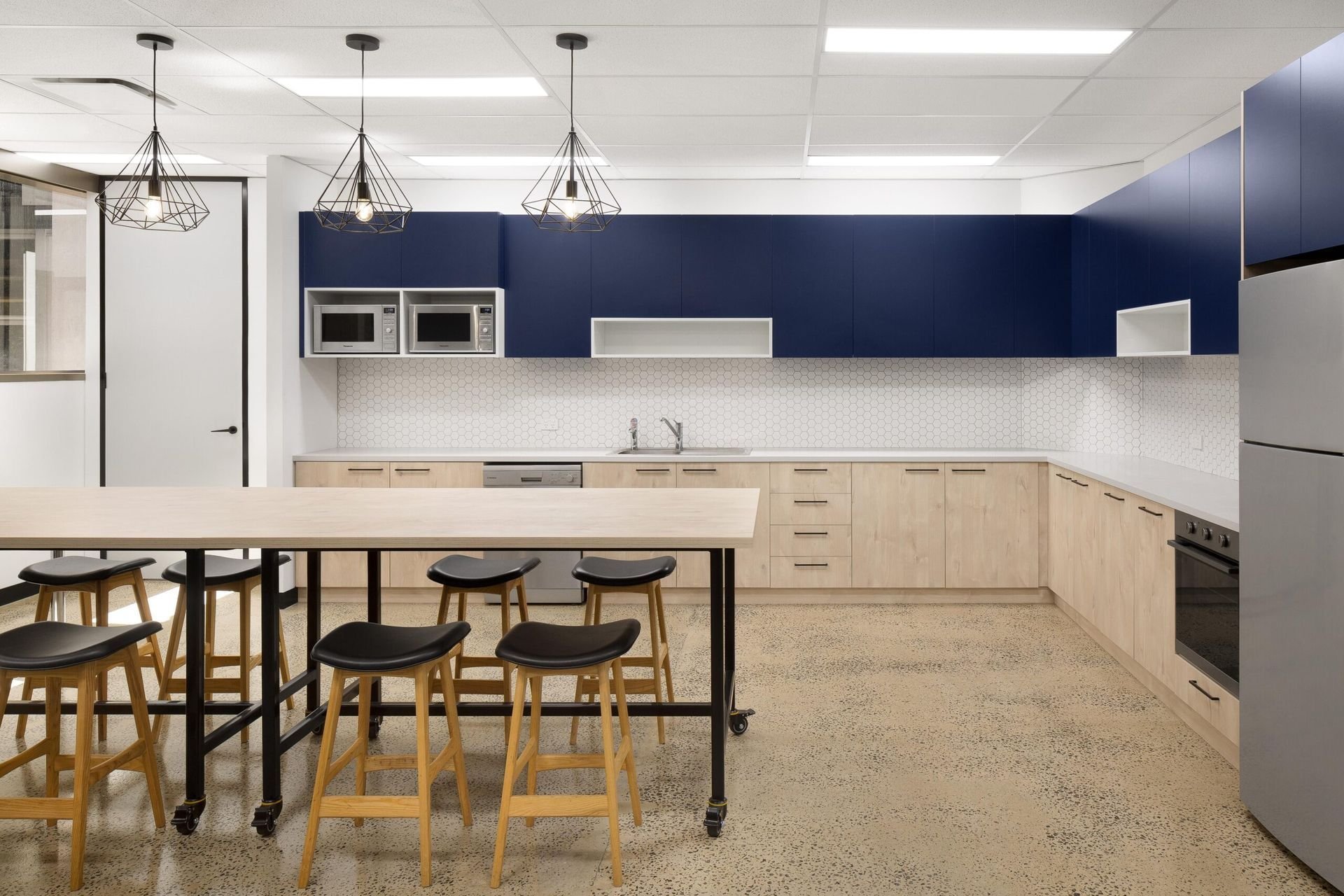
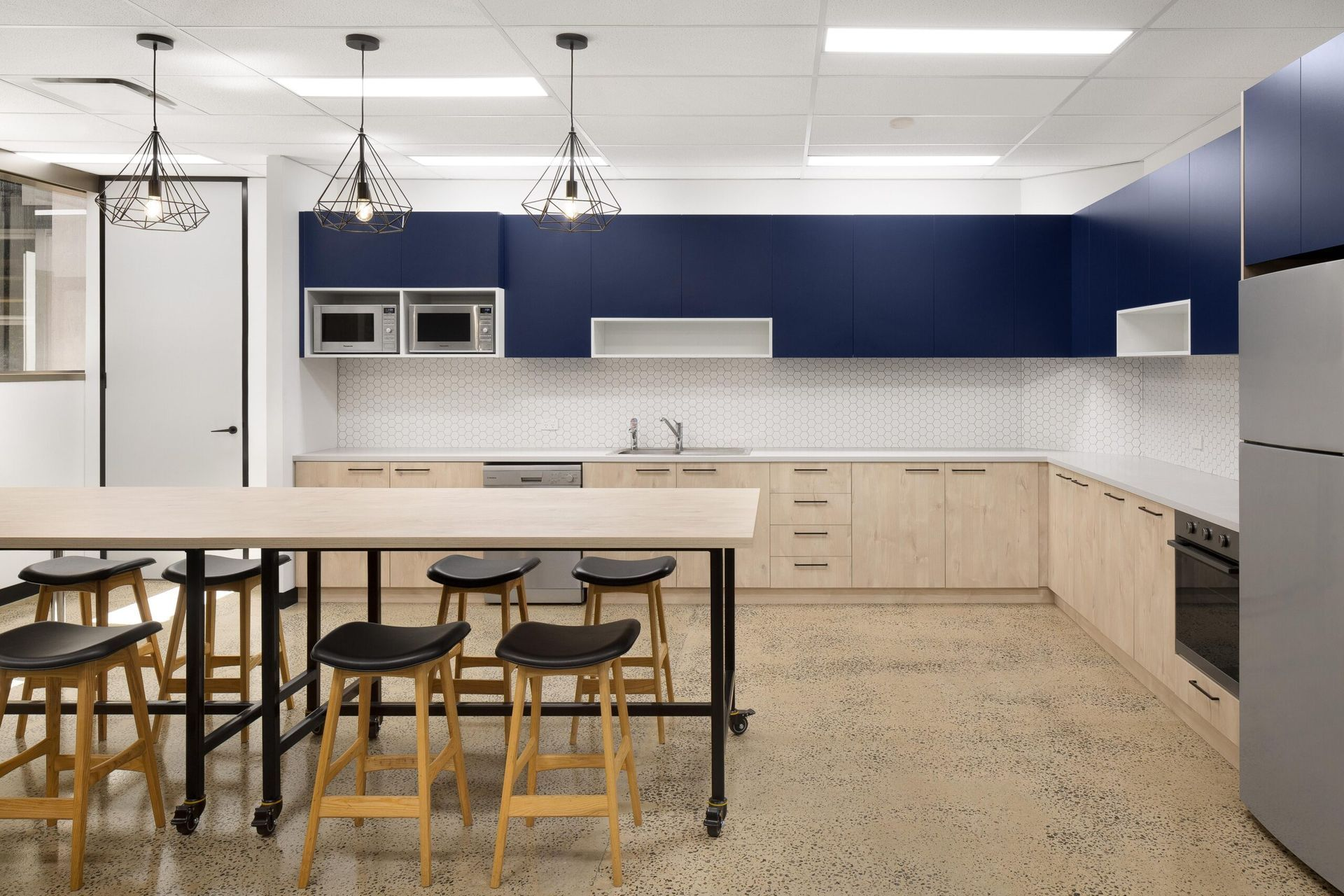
+ smoke detector [889,116,915,130]
